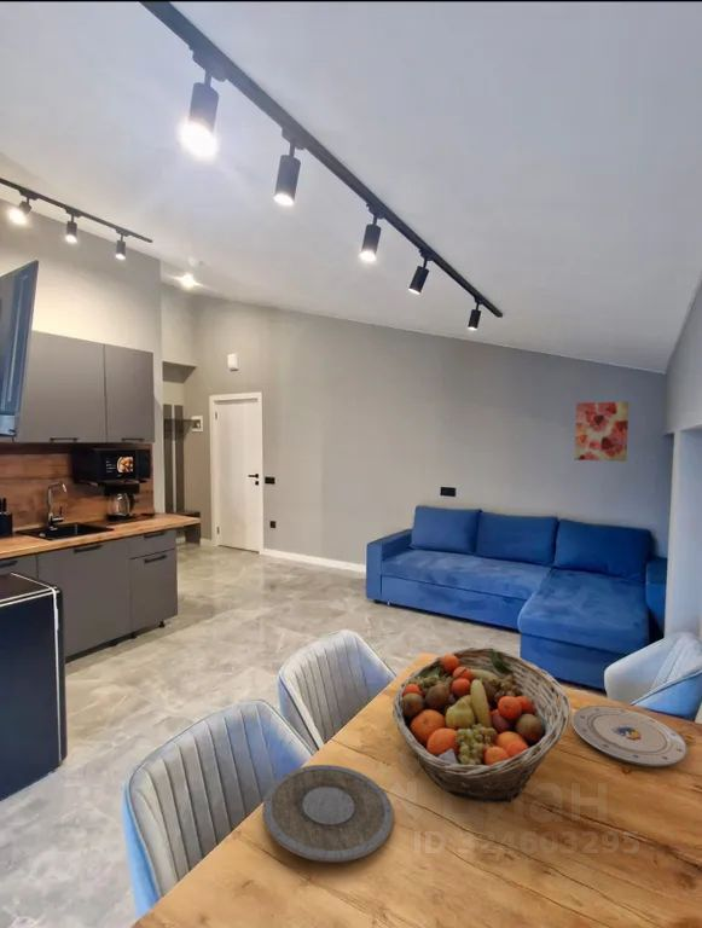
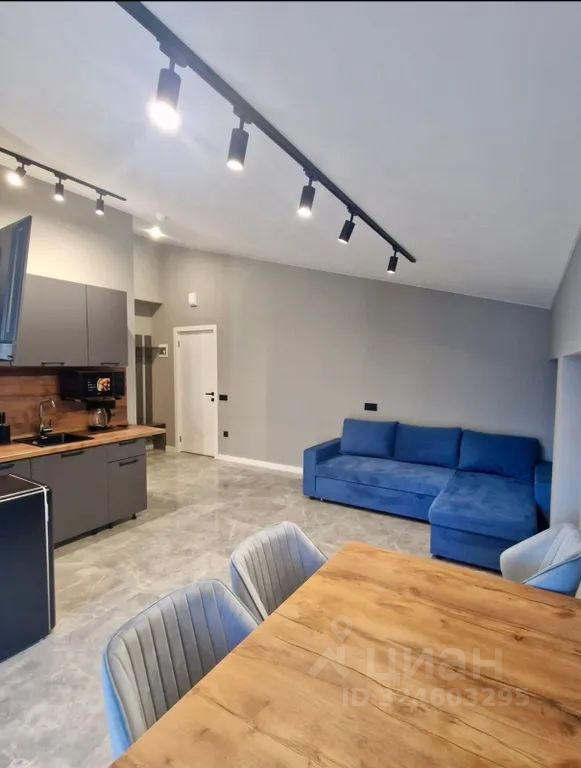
- plate [570,704,689,767]
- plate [261,764,394,864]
- wall art [574,401,630,463]
- fruit basket [391,646,573,805]
